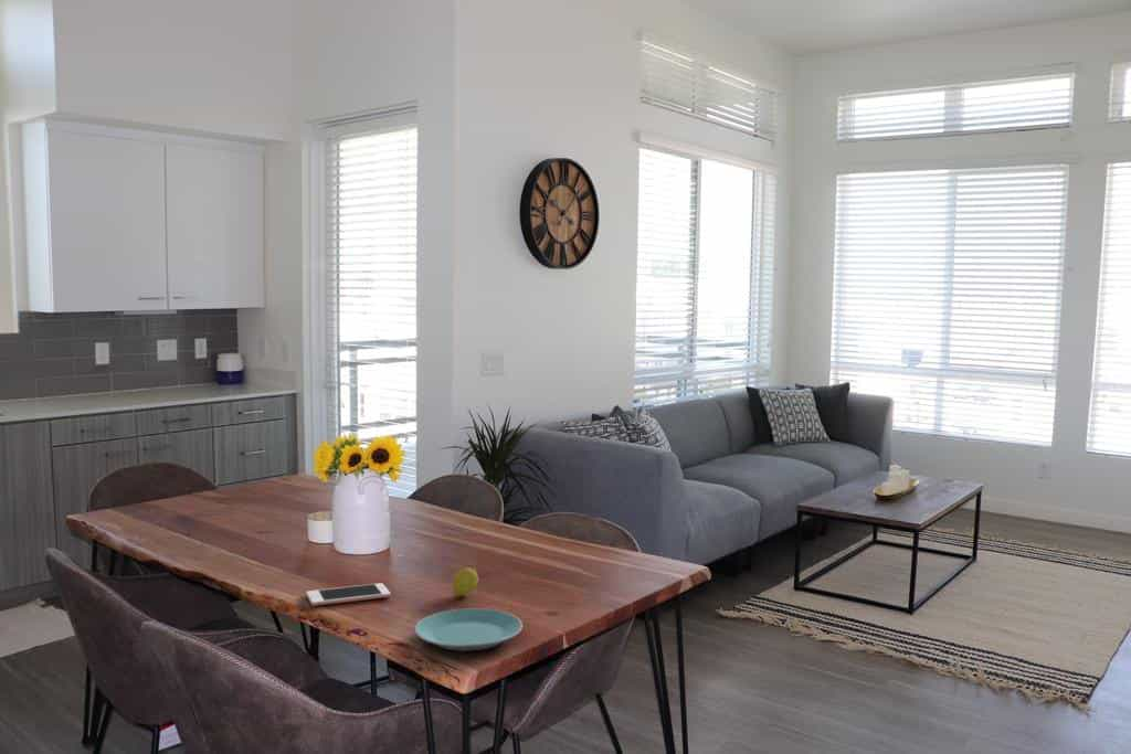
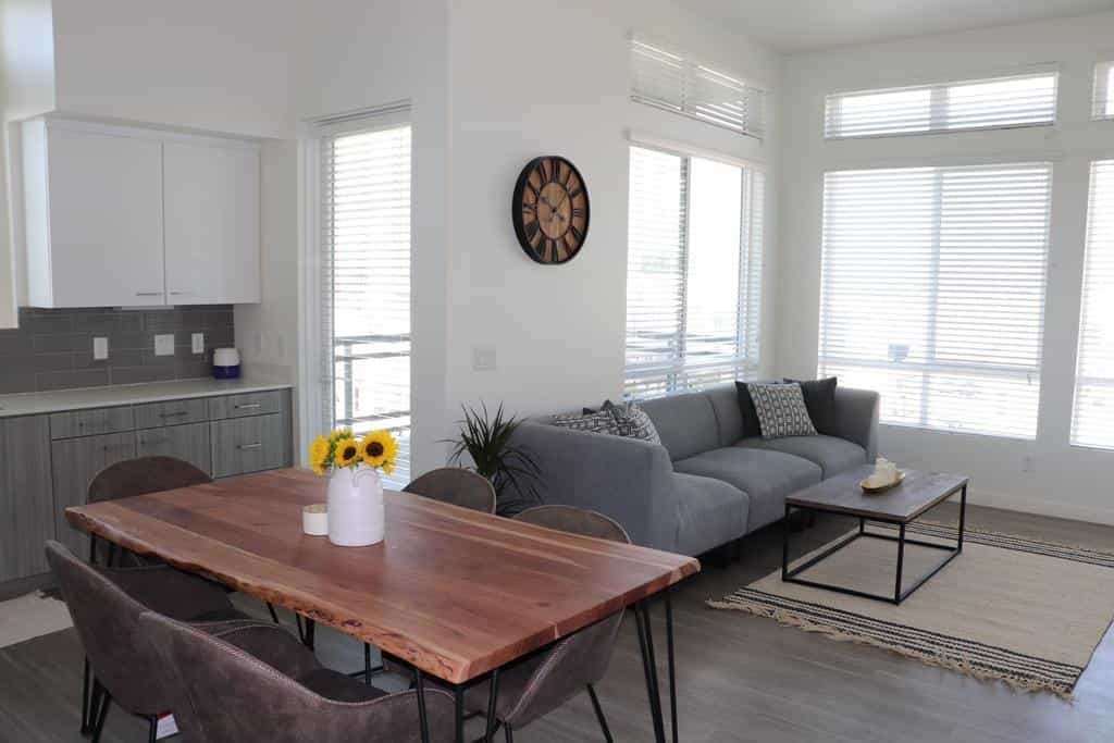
- plate [414,607,524,651]
- cell phone [305,582,391,607]
- fruit [452,566,479,597]
